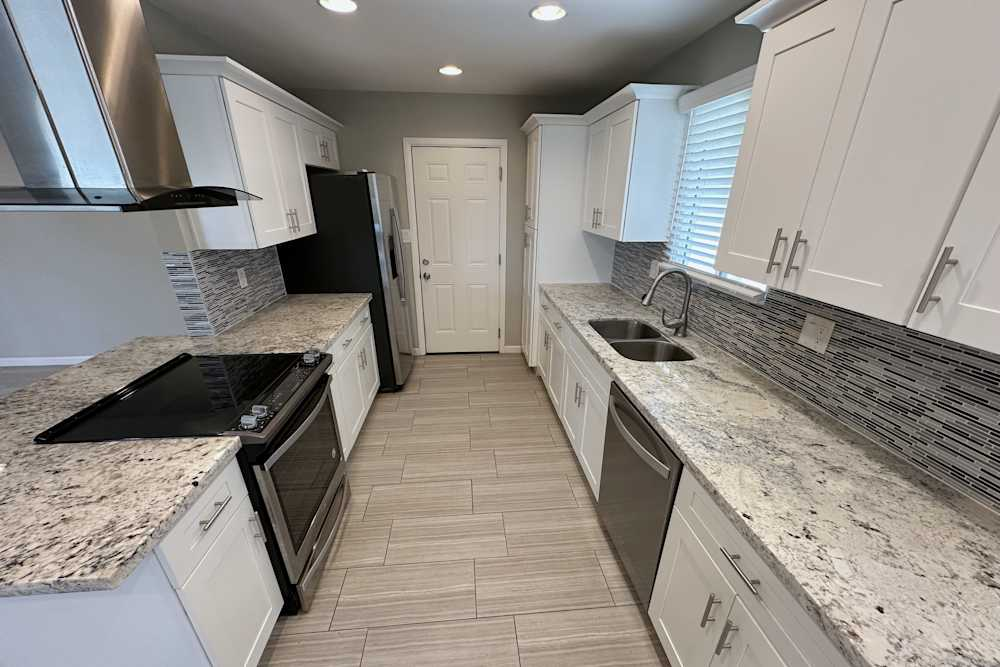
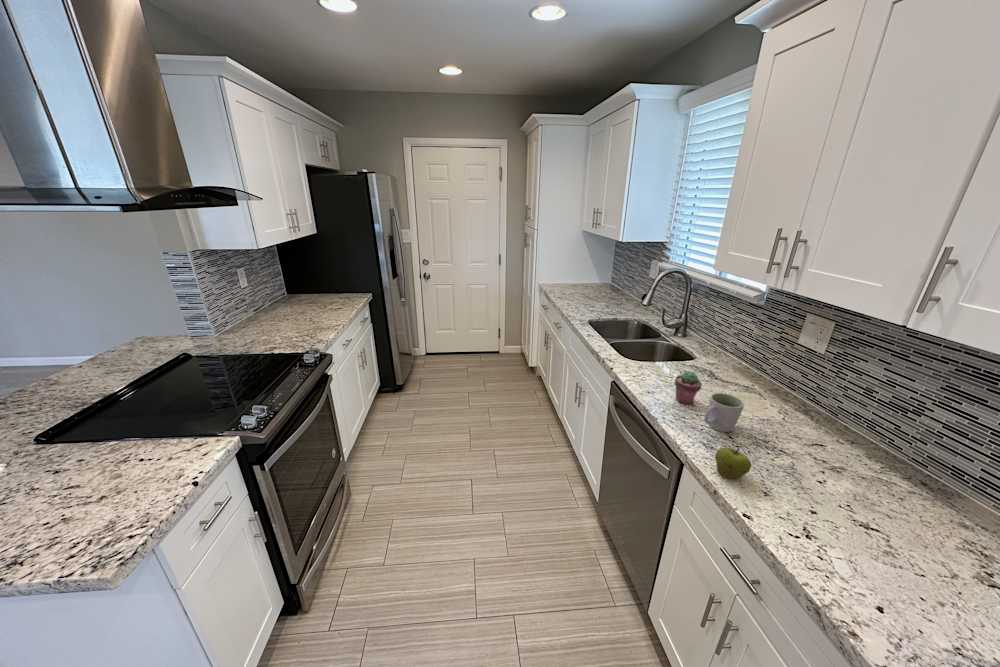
+ mug [703,392,745,433]
+ apple [714,447,752,481]
+ potted succulent [674,370,703,405]
